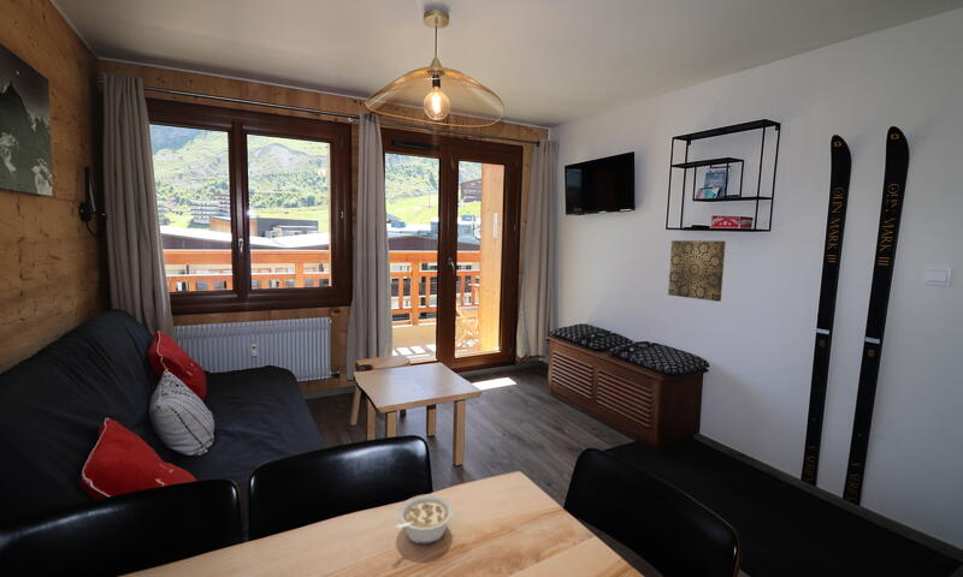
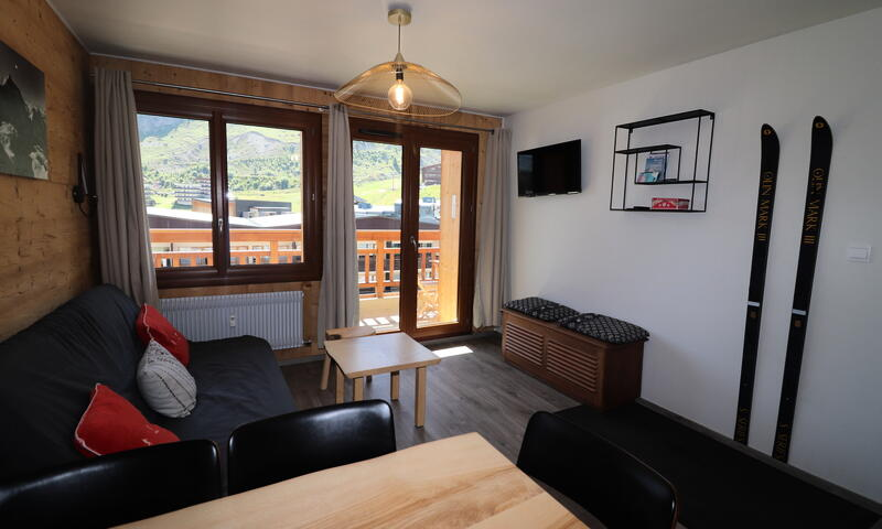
- wall art [667,239,727,303]
- legume [395,494,455,546]
